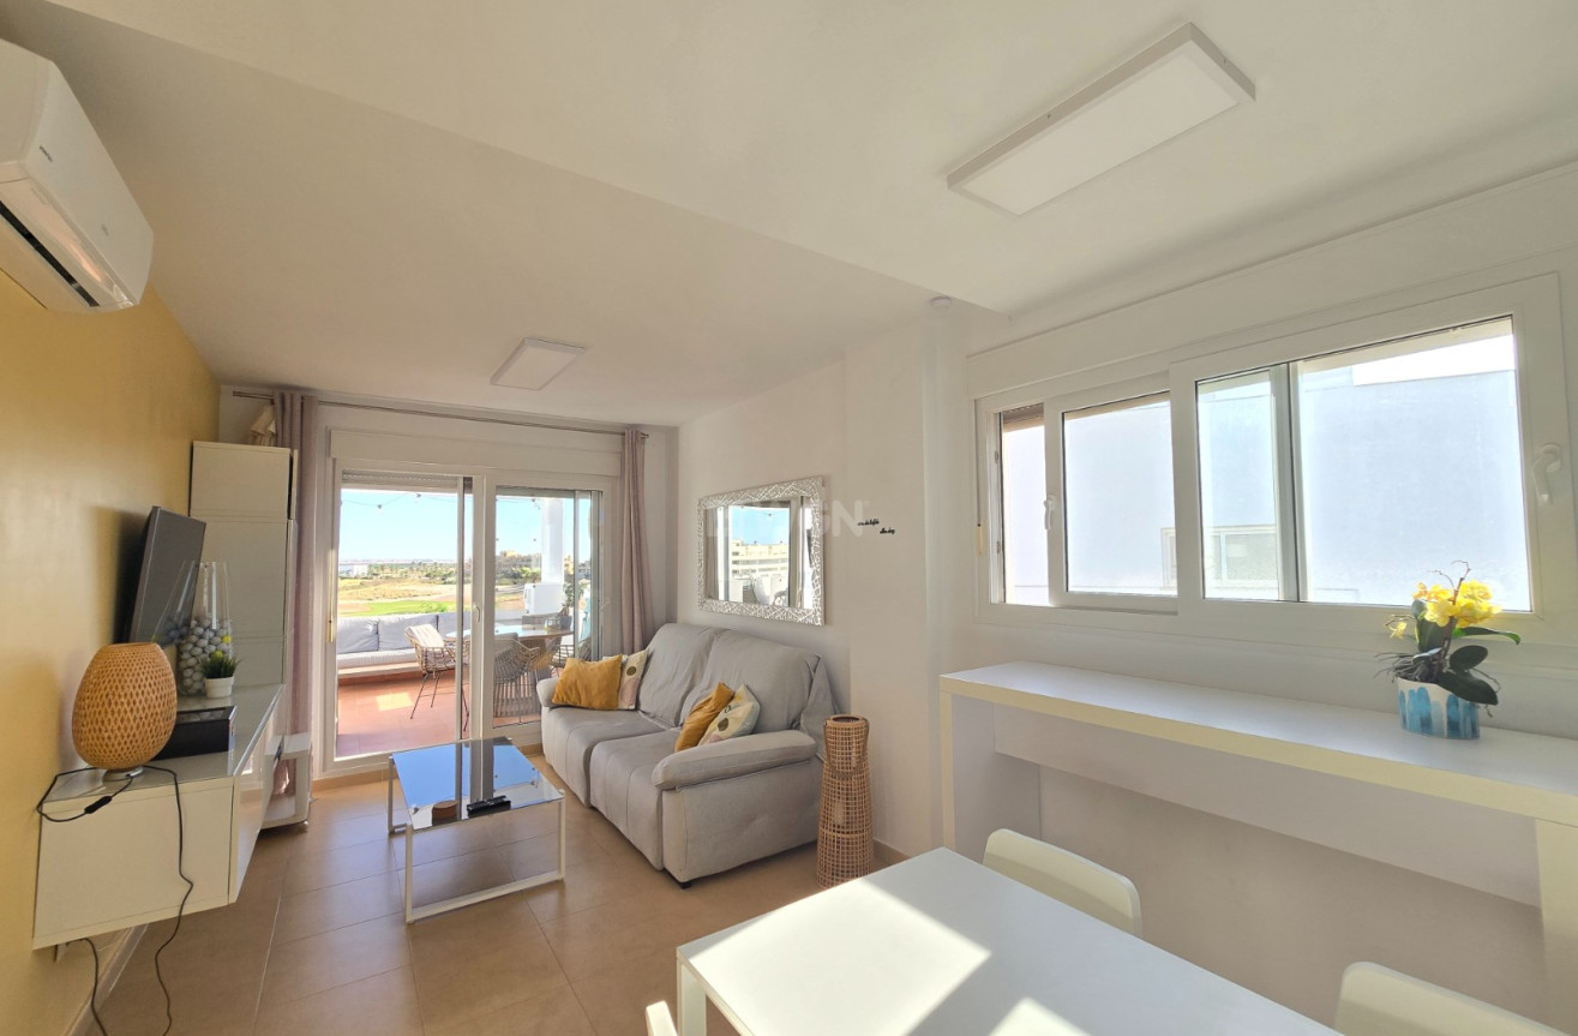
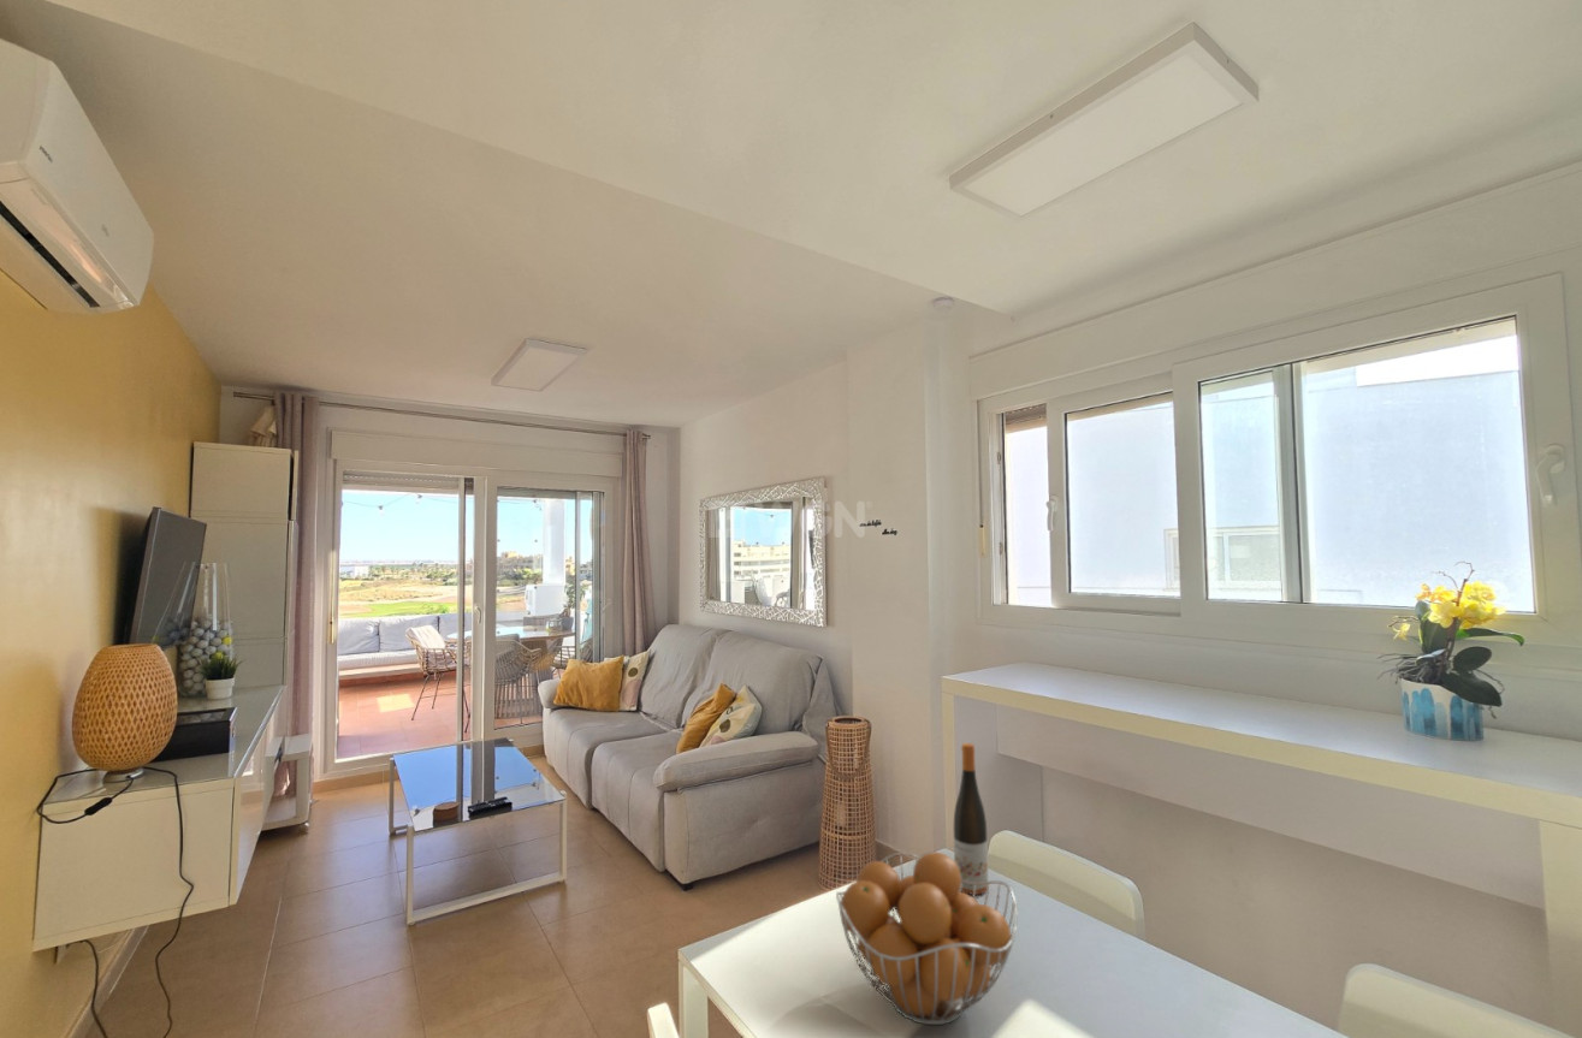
+ fruit basket [835,850,1018,1026]
+ wine bottle [953,742,989,896]
